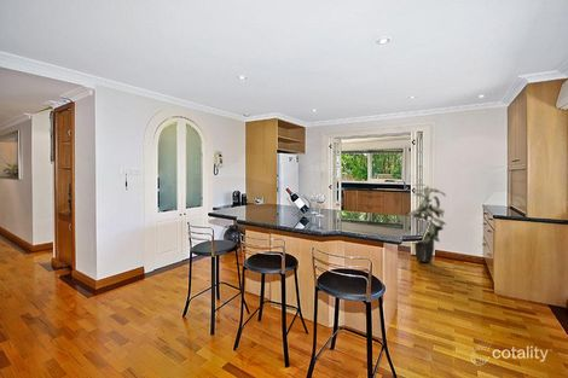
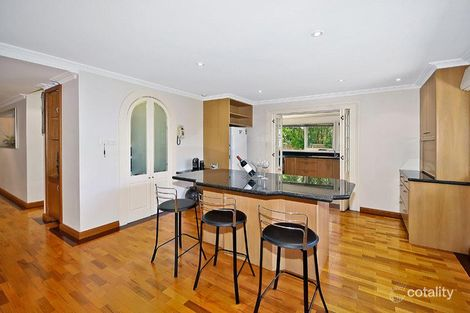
- indoor plant [402,182,447,263]
